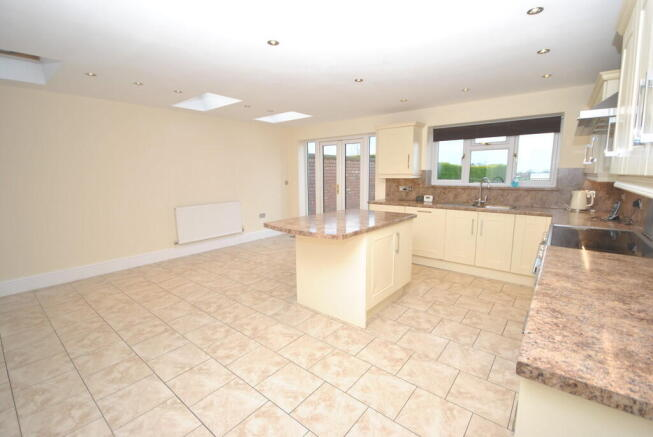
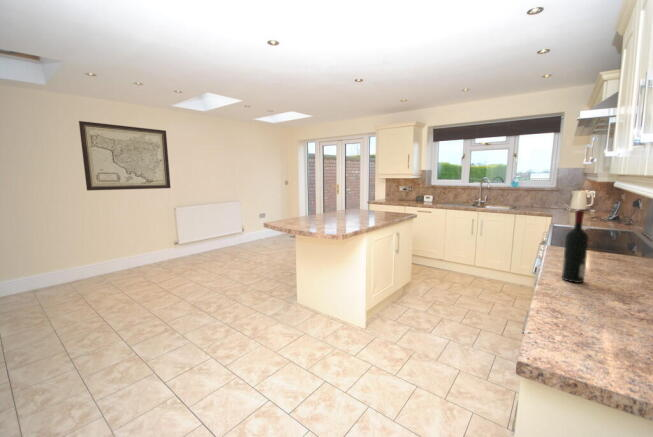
+ alcohol [561,209,590,284]
+ wall art [78,120,172,192]
